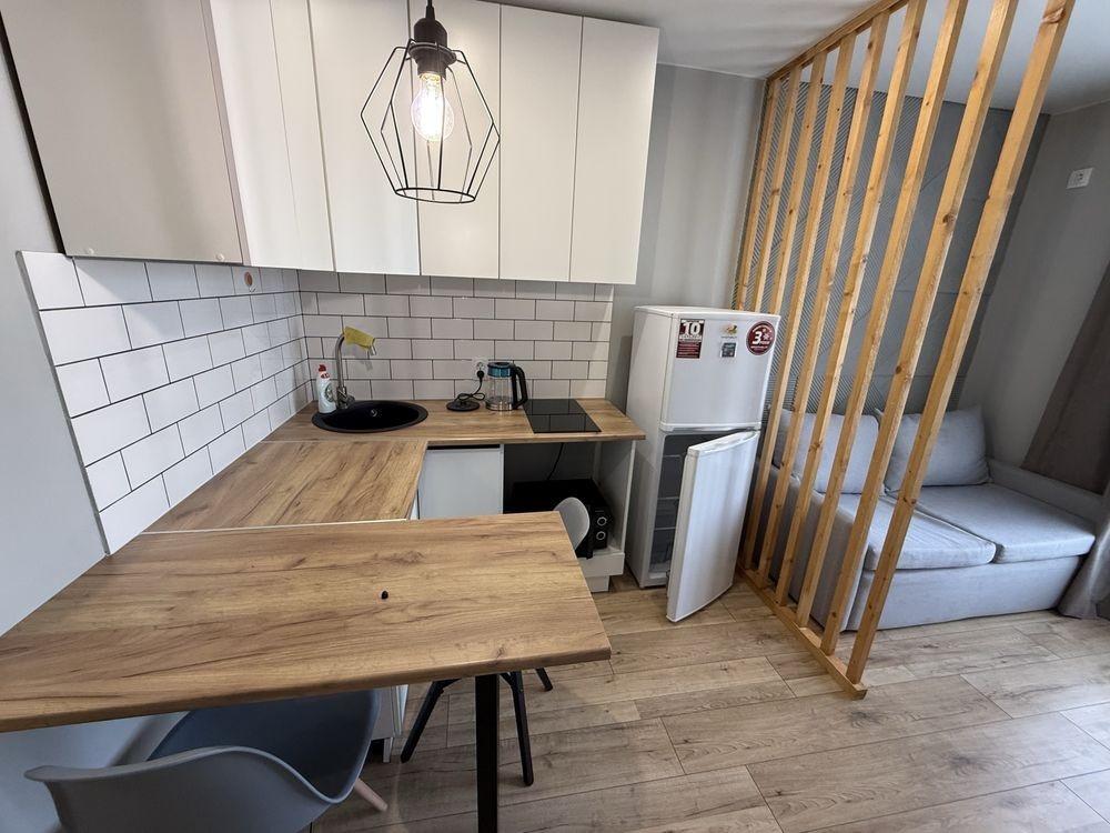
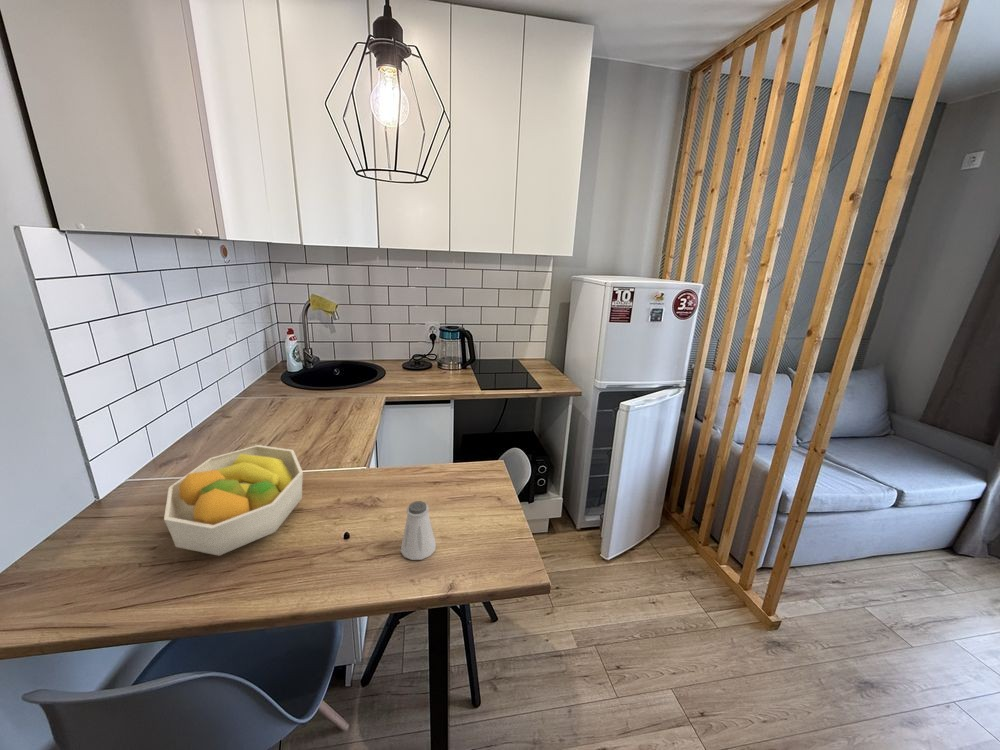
+ saltshaker [400,500,437,561]
+ fruit bowl [163,444,304,557]
